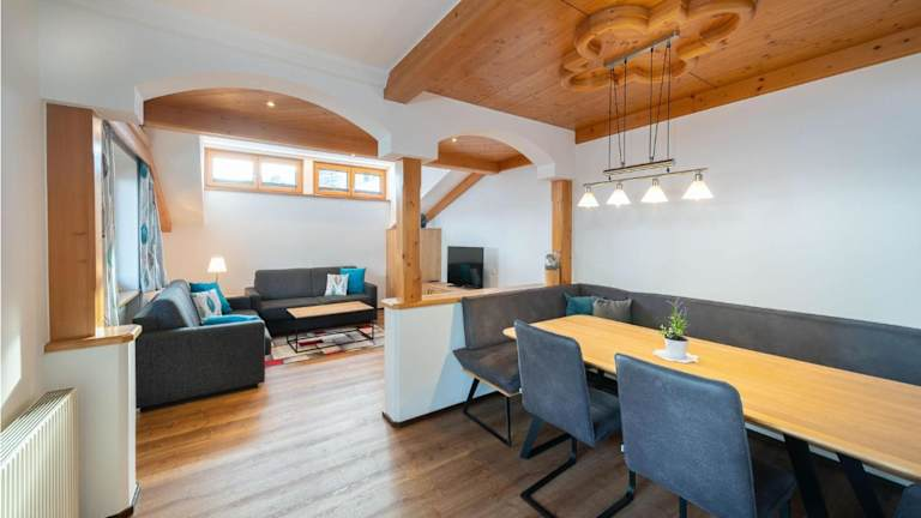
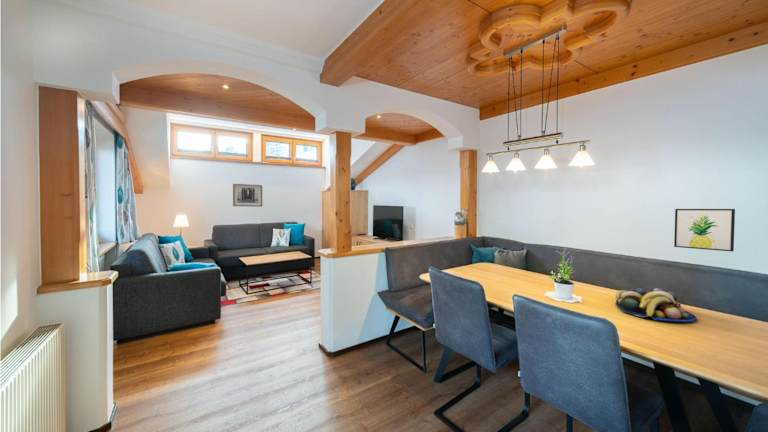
+ fruit bowl [614,287,698,323]
+ wall art [232,183,263,208]
+ wall art [673,208,736,252]
